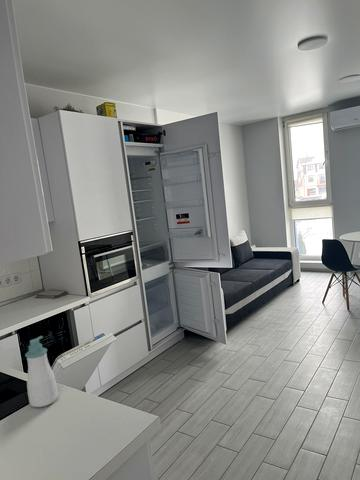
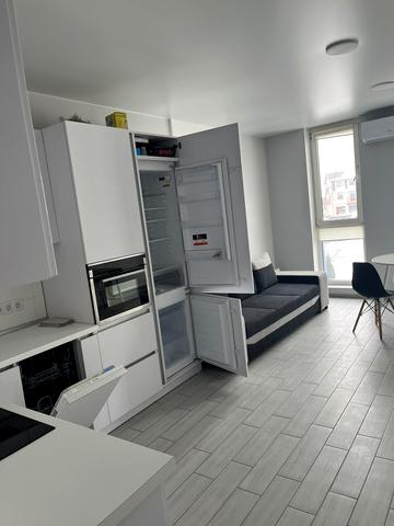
- soap bottle [24,335,59,408]
